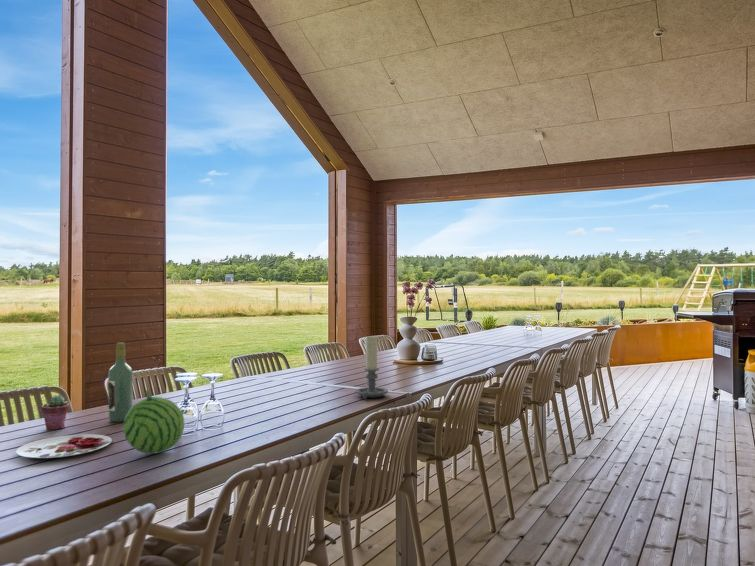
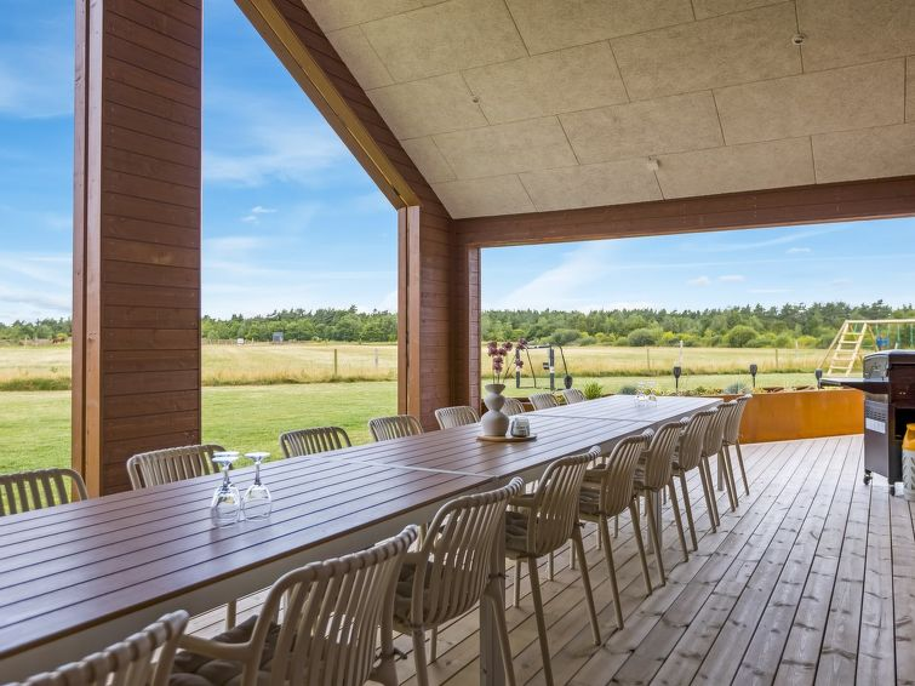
- plate [15,433,113,459]
- potted succulent [40,394,70,431]
- wine bottle [107,342,134,423]
- candle holder [355,334,389,400]
- fruit [122,389,185,455]
